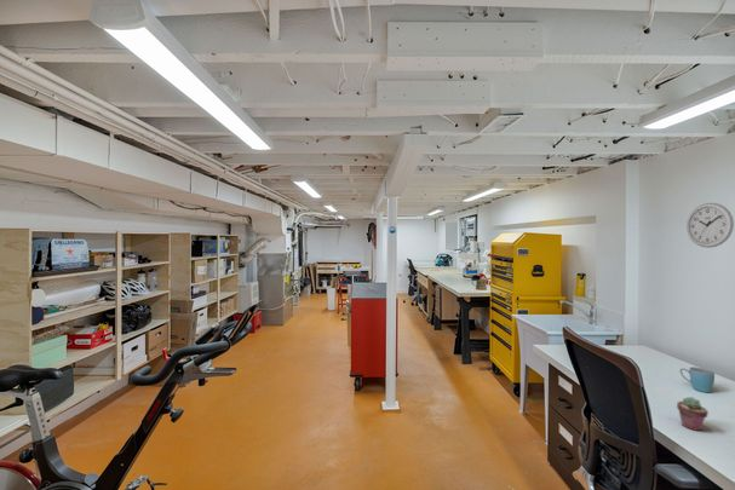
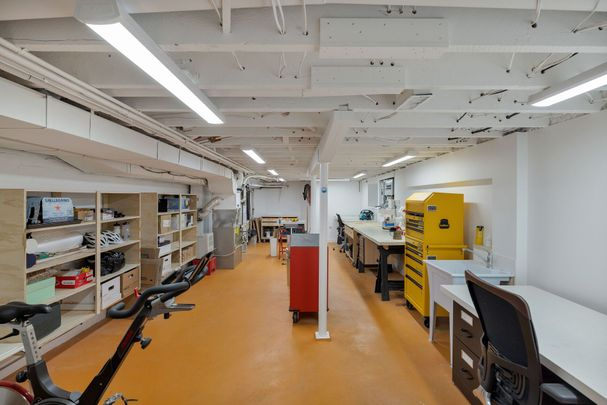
- potted succulent [676,396,710,432]
- wall clock [685,202,735,249]
- mug [678,367,716,393]
